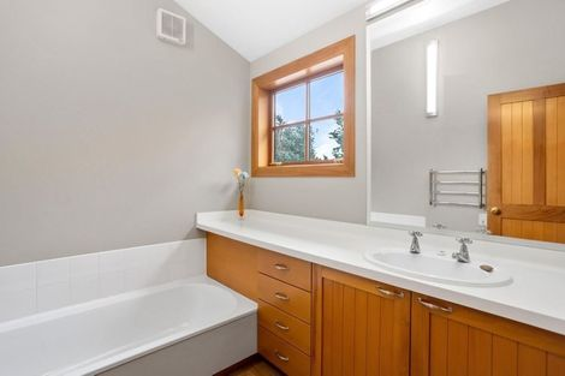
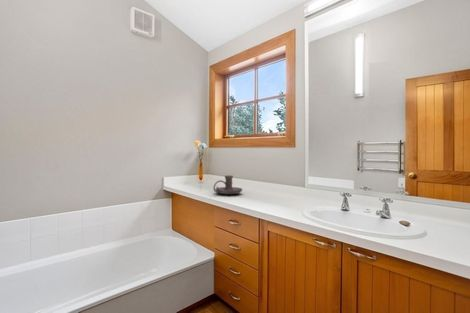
+ candle holder [212,175,243,195]
